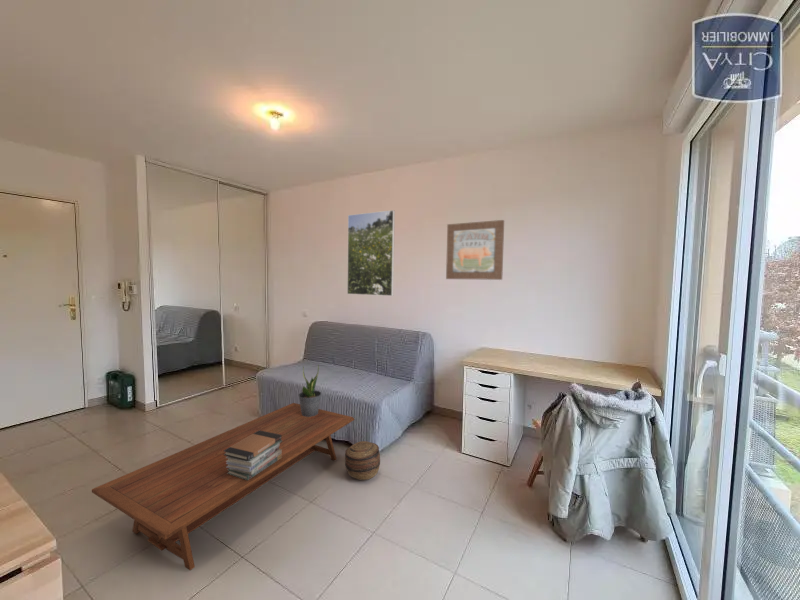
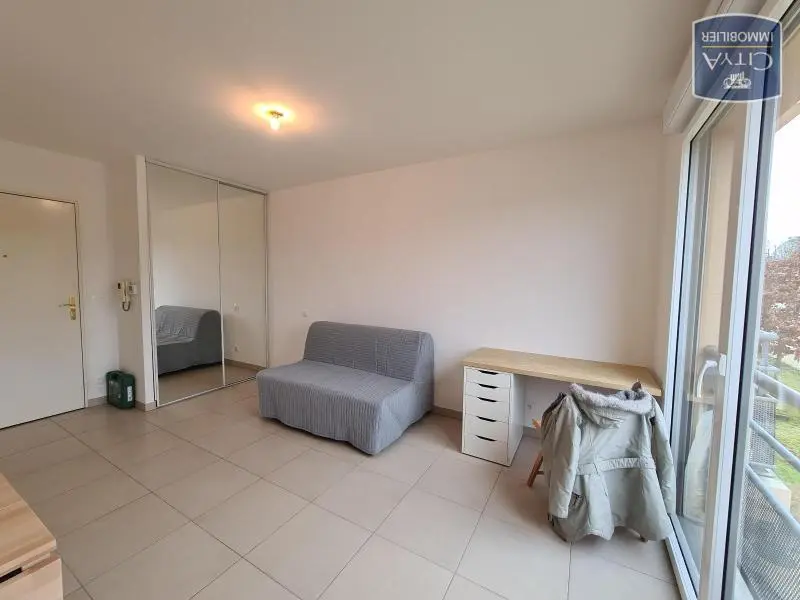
- wall art [445,219,505,281]
- coffee table [91,402,356,571]
- basket [344,440,381,481]
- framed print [346,209,396,297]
- potted plant [298,363,322,417]
- book stack [224,430,282,480]
